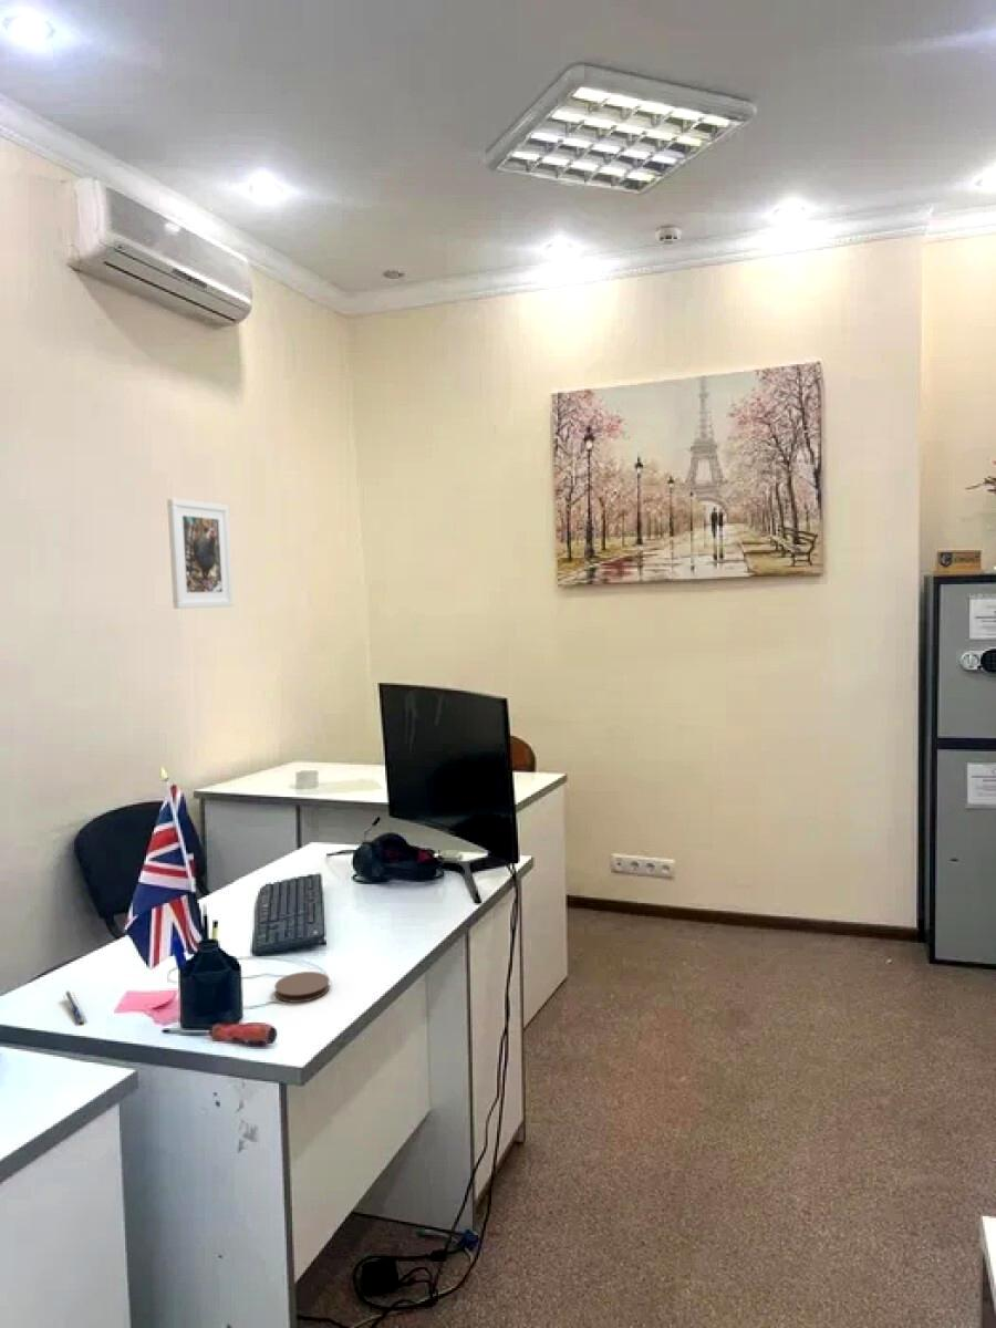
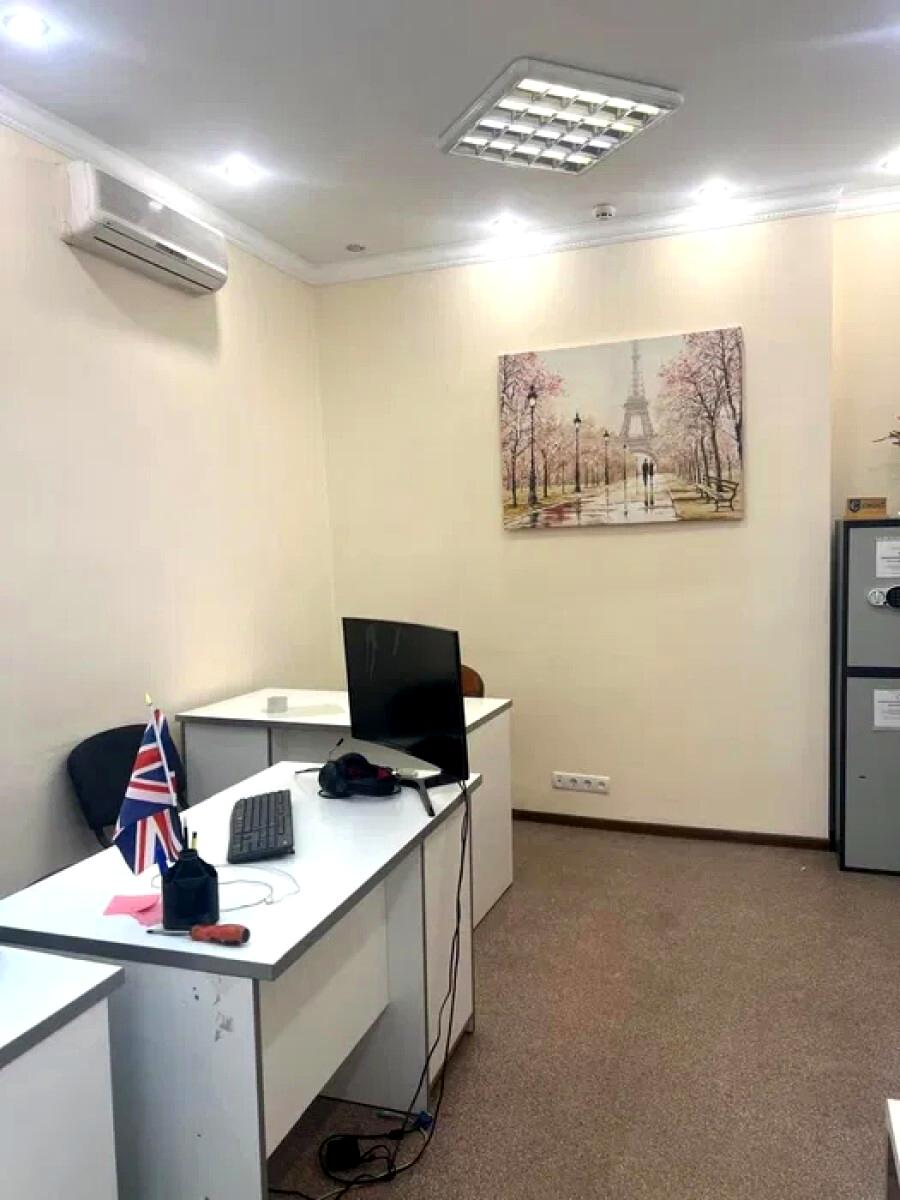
- coaster [273,971,331,1004]
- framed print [166,497,235,610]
- pen [62,990,89,1027]
